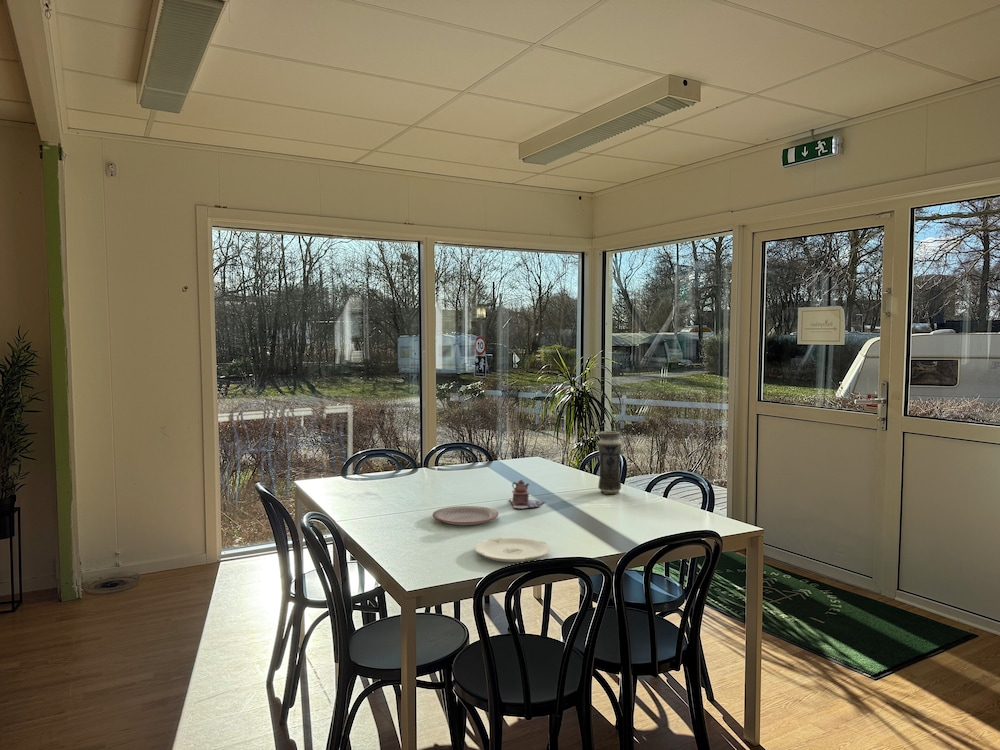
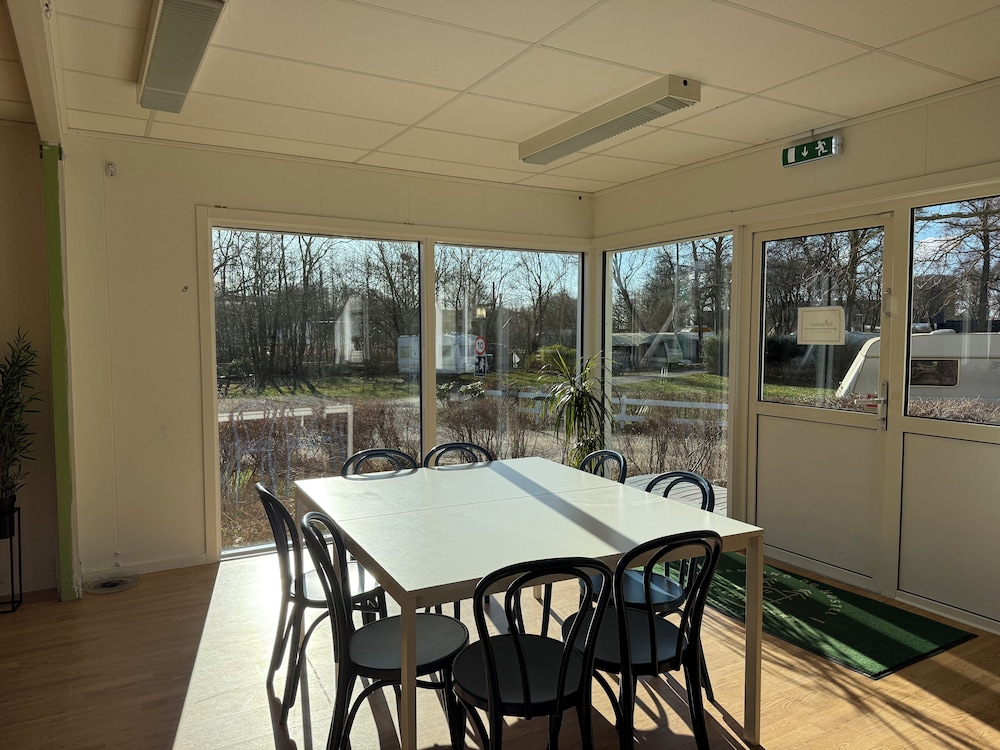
- vase [597,430,623,495]
- plate [432,505,499,526]
- plate [474,536,551,563]
- teapot [508,479,545,509]
